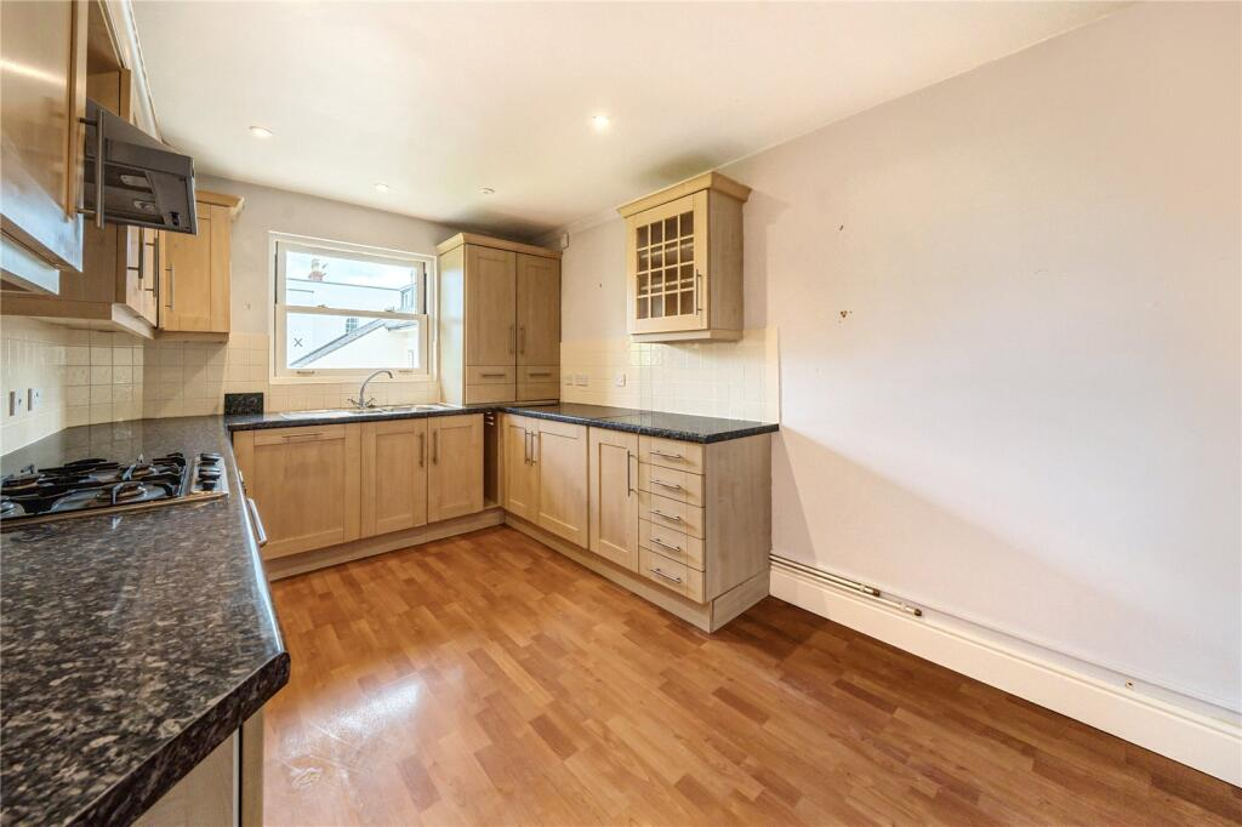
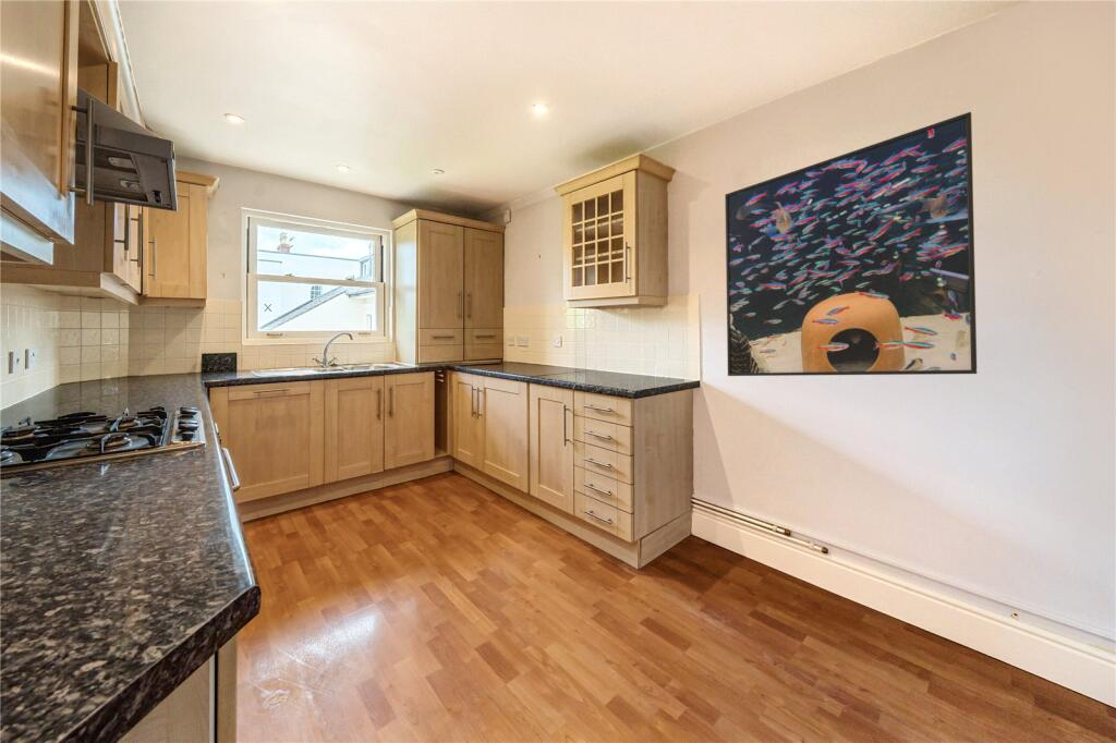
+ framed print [724,111,978,377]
